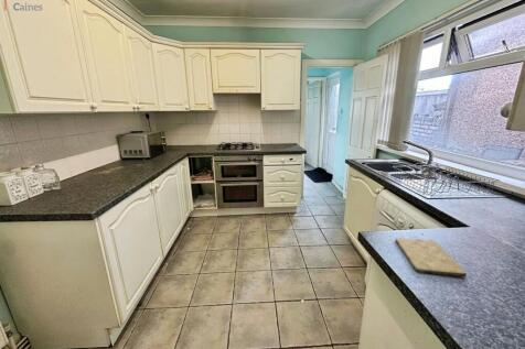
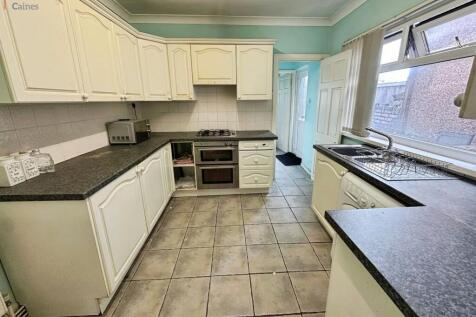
- cutting board [395,237,468,277]
